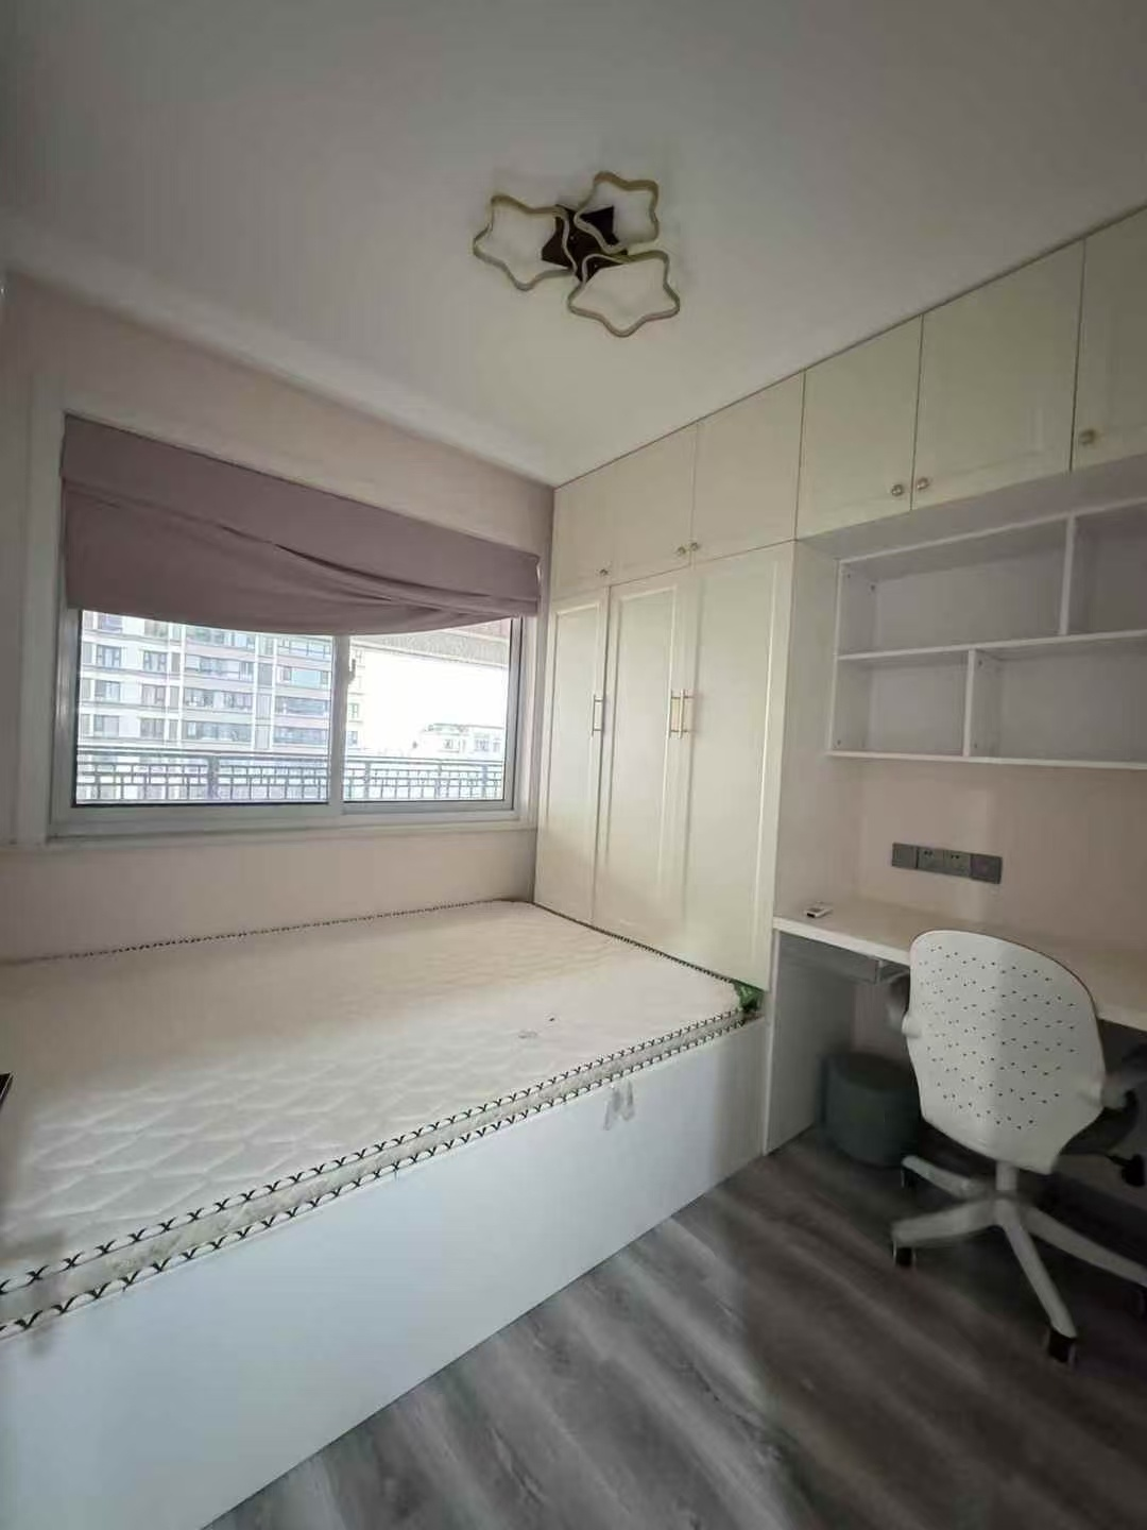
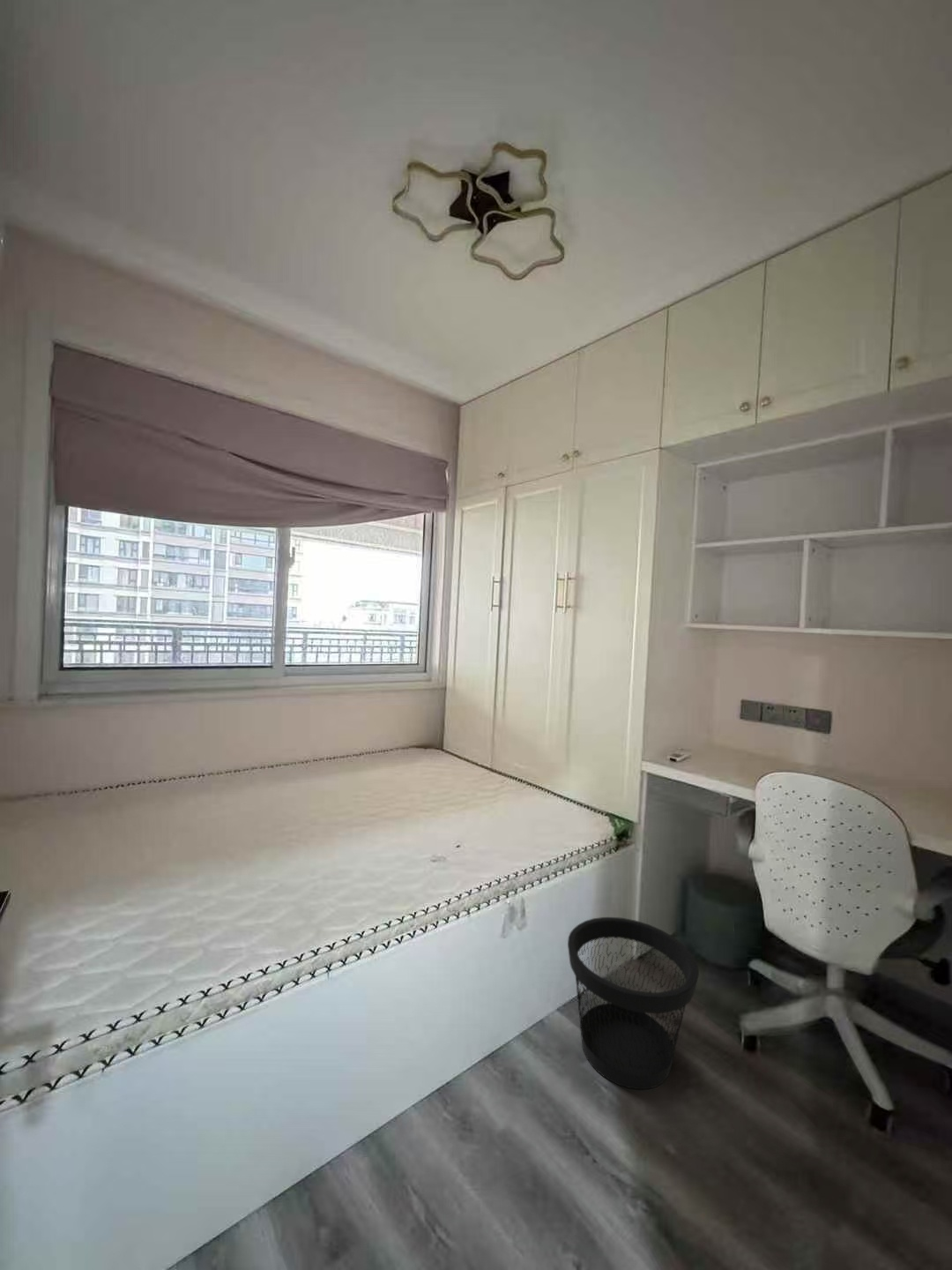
+ wastebasket [567,916,700,1090]
